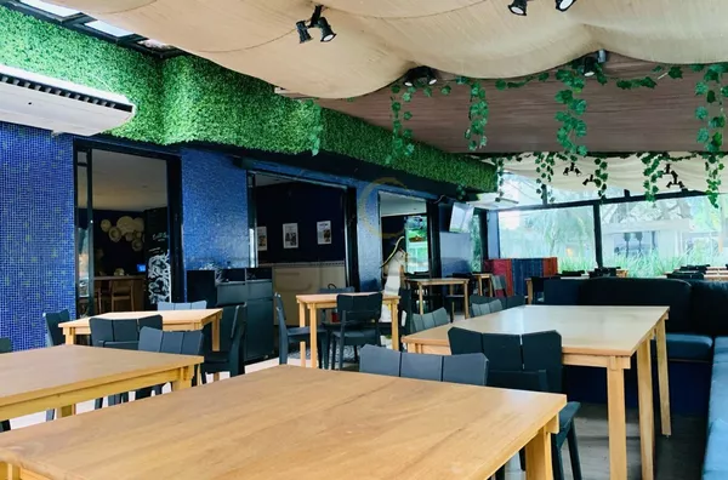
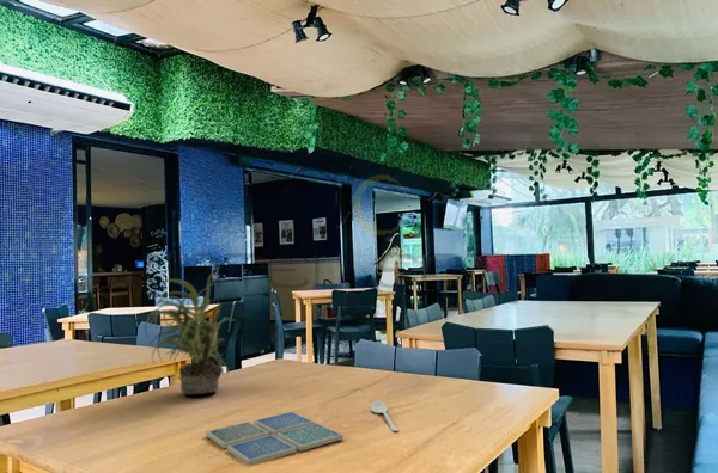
+ potted plant [144,272,237,395]
+ spoon [370,399,400,432]
+ drink coaster [205,410,345,467]
